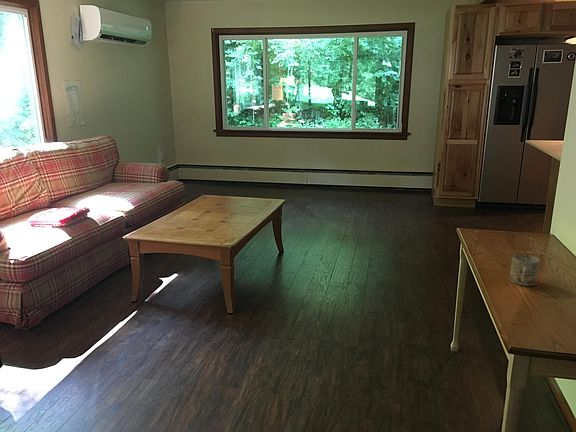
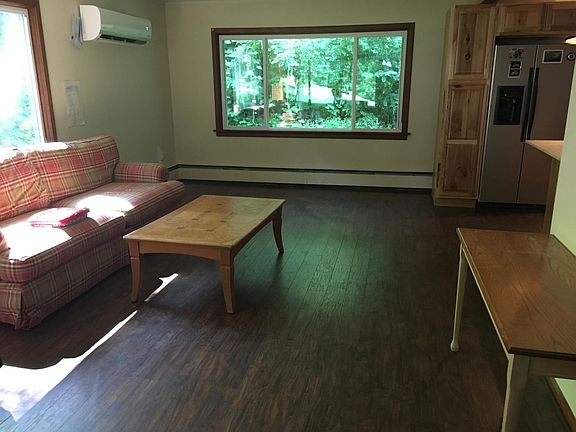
- mug [509,254,541,287]
